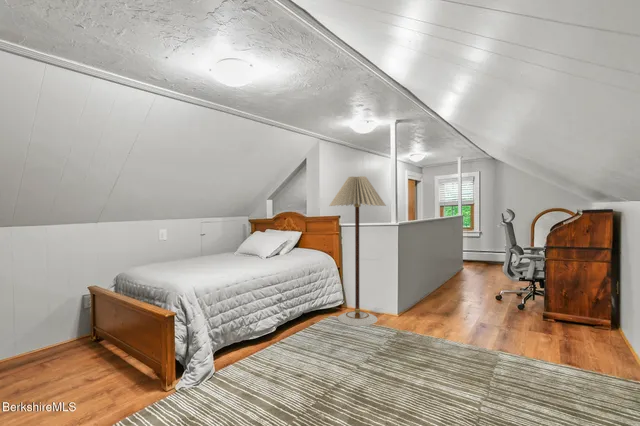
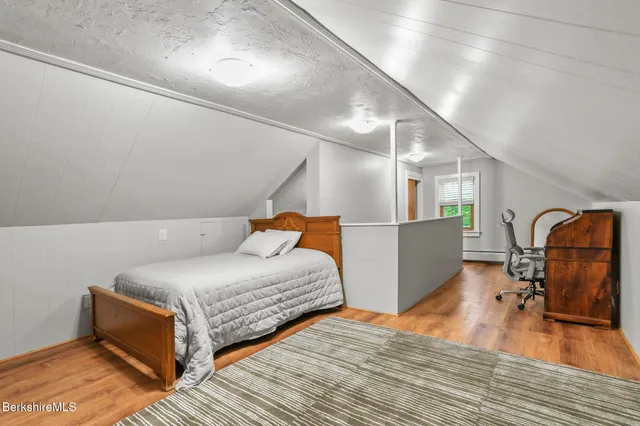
- floor lamp [328,175,387,327]
